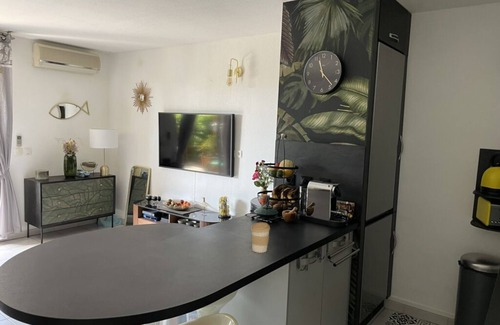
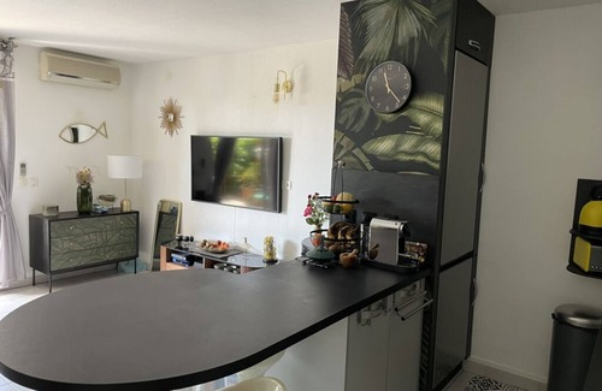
- coffee cup [250,222,271,254]
